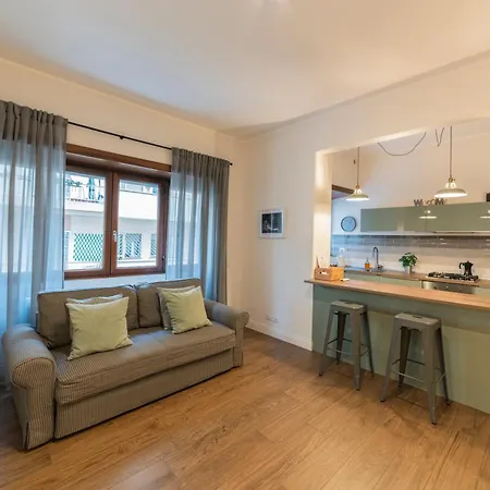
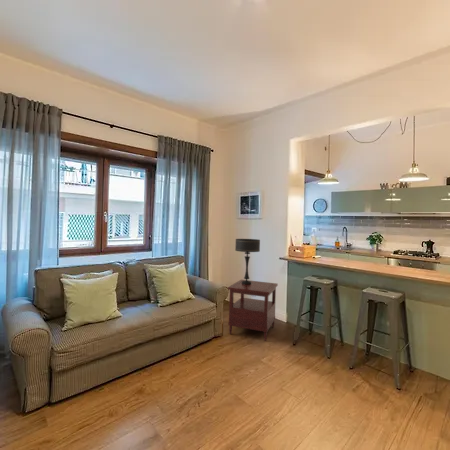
+ side table [227,279,279,342]
+ table lamp [234,238,261,285]
